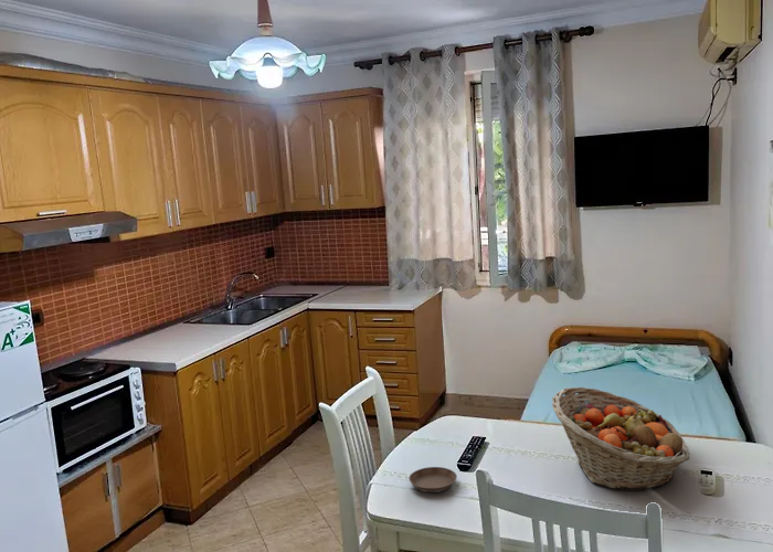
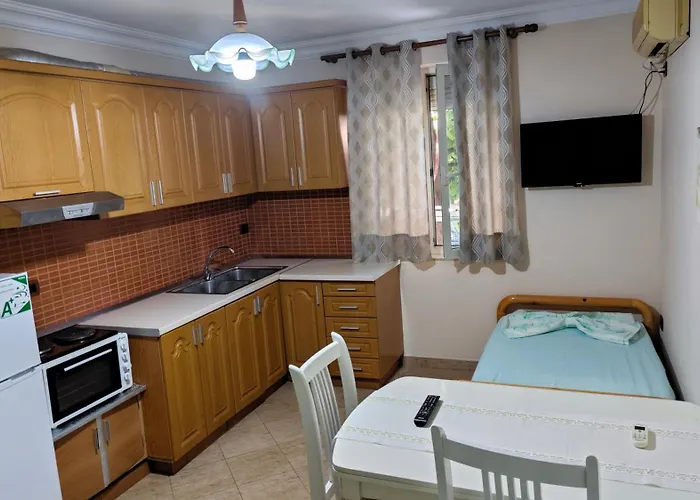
- saucer [407,466,458,493]
- fruit basket [551,386,690,491]
